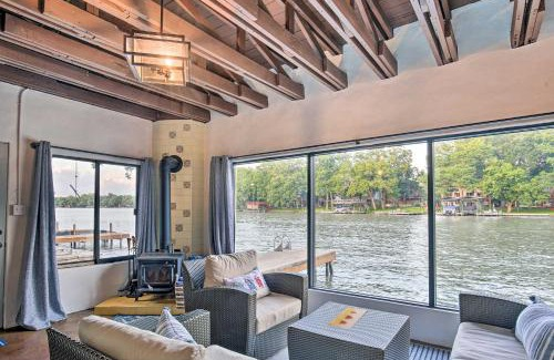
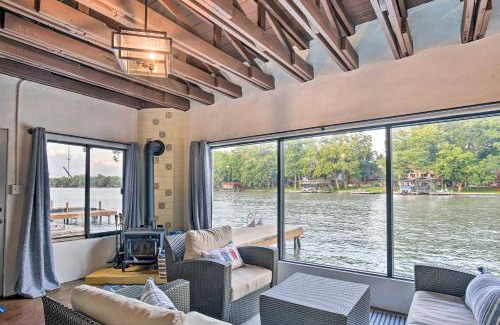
- painting [327,306,368,330]
